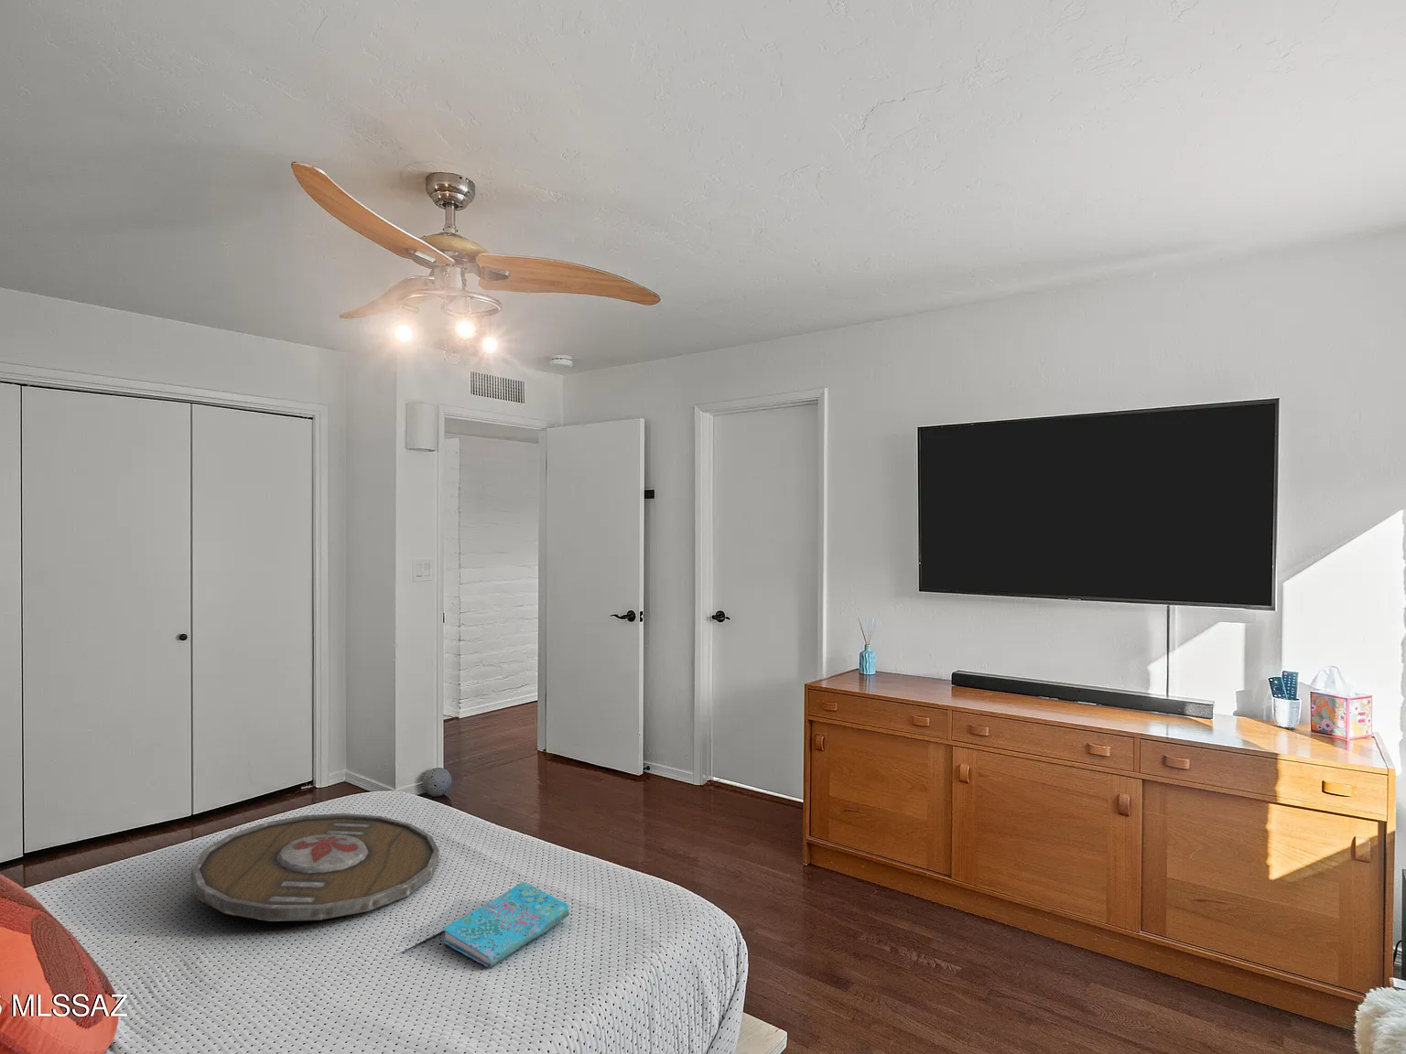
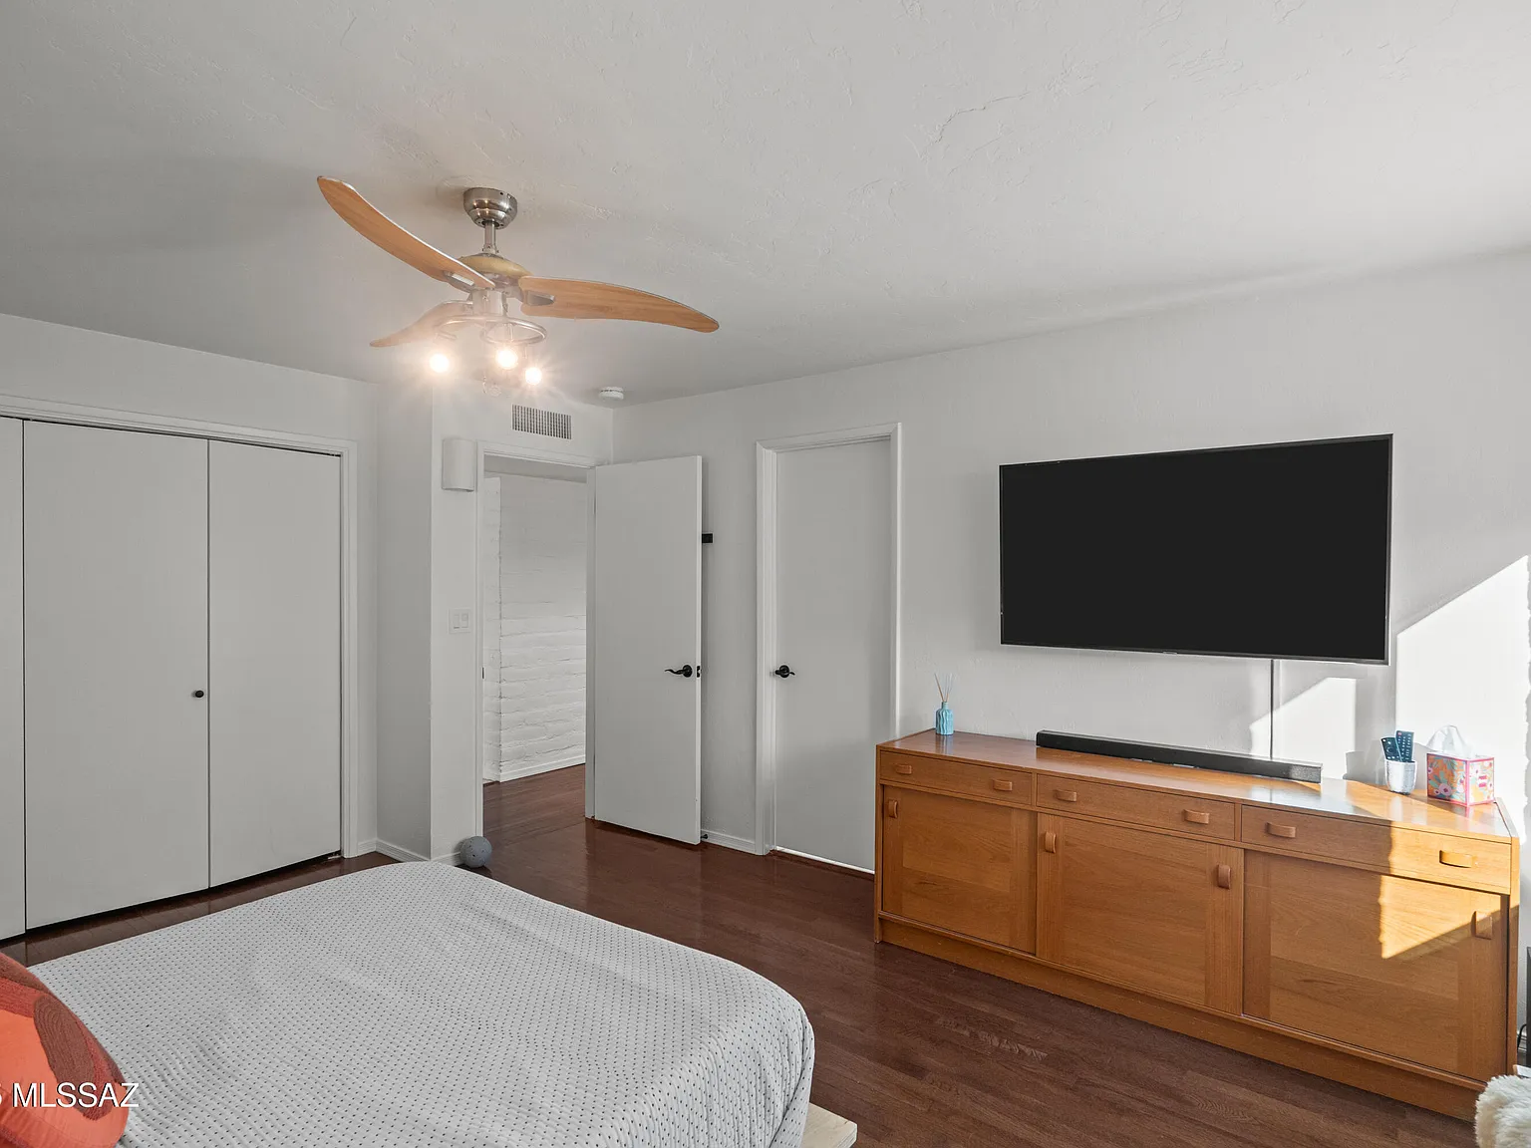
- cover [442,881,570,969]
- serving tray [189,813,441,922]
